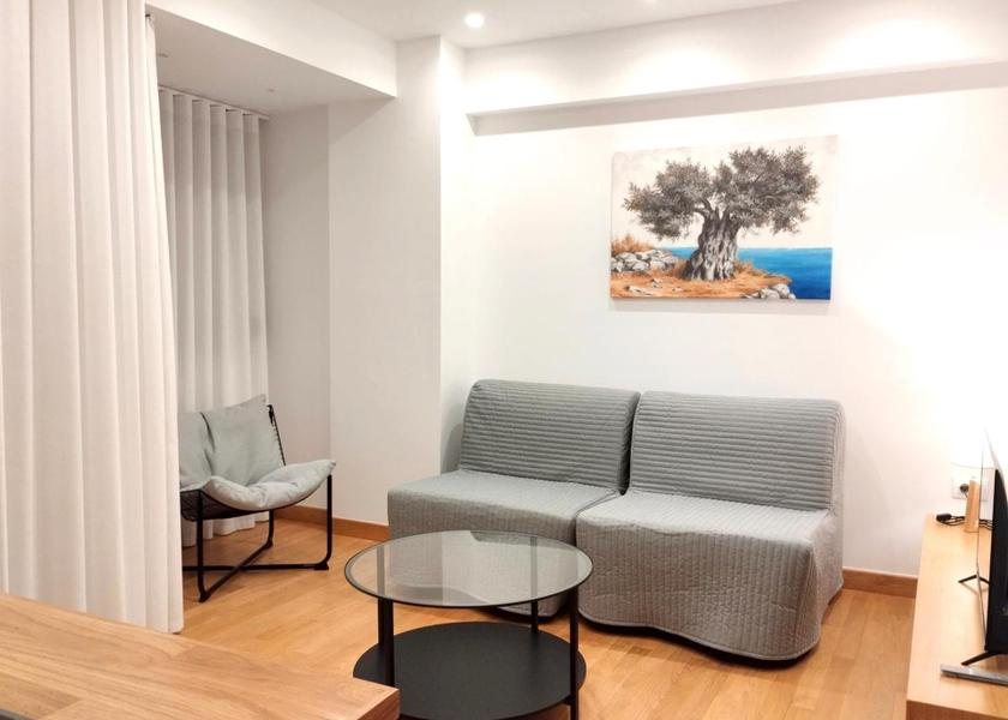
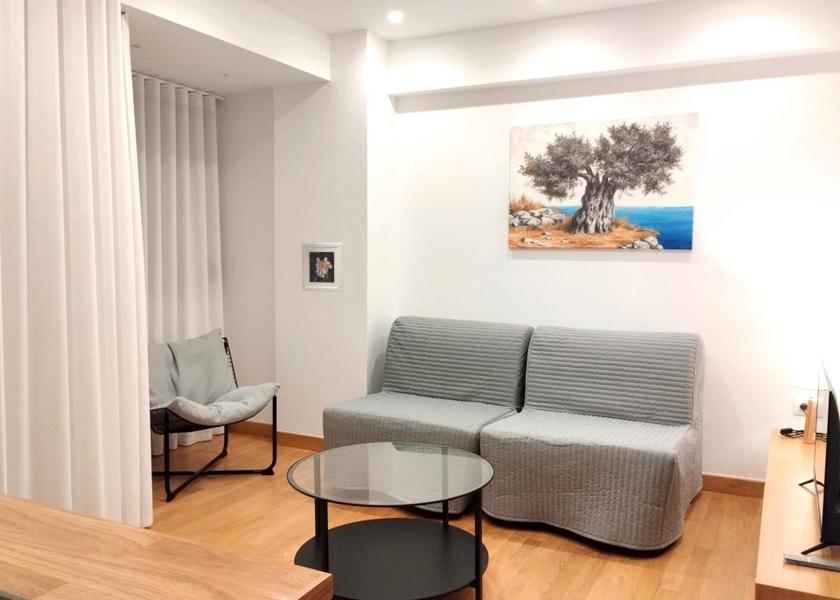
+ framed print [301,242,344,293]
